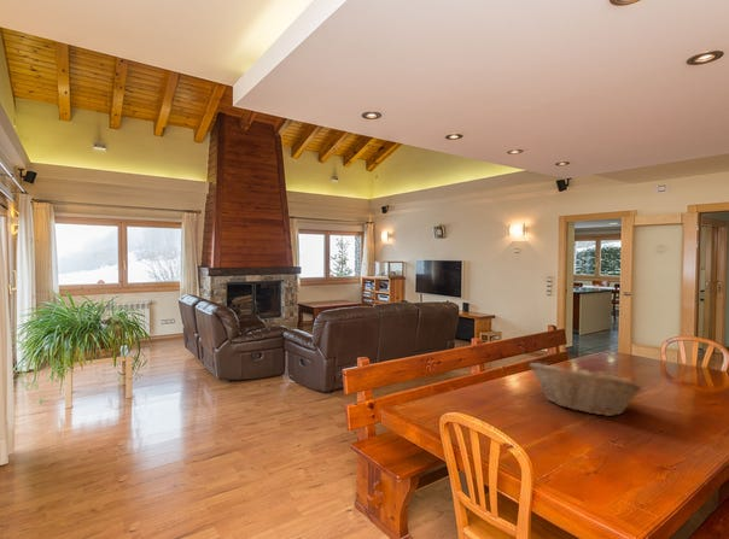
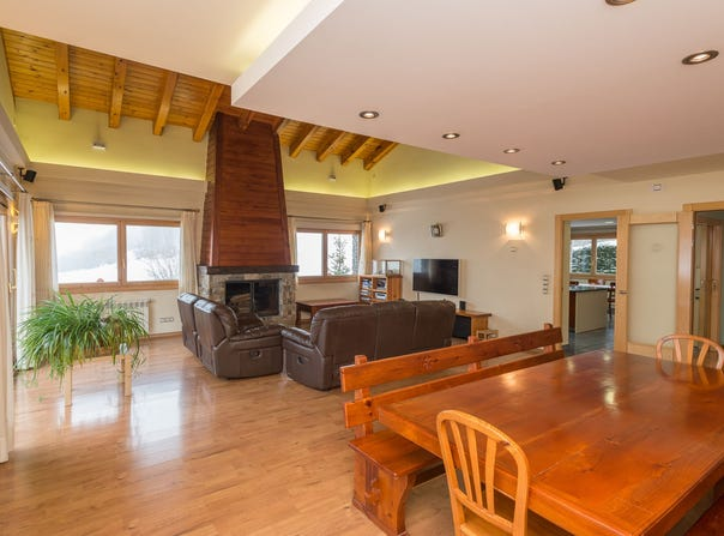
- fruit basket [527,362,643,417]
